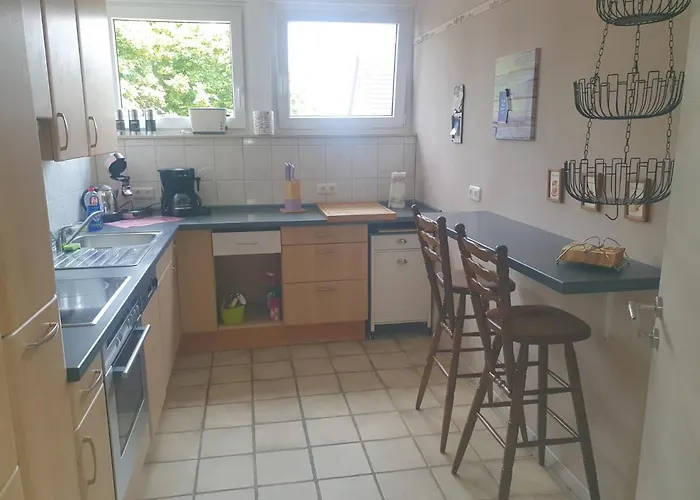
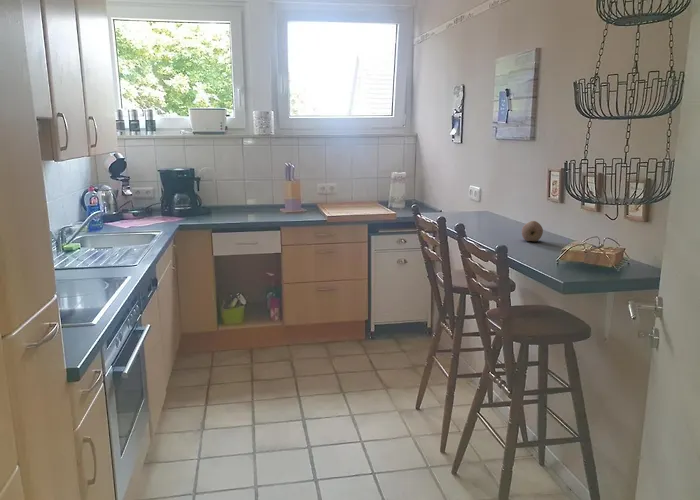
+ fruit [521,220,544,242]
